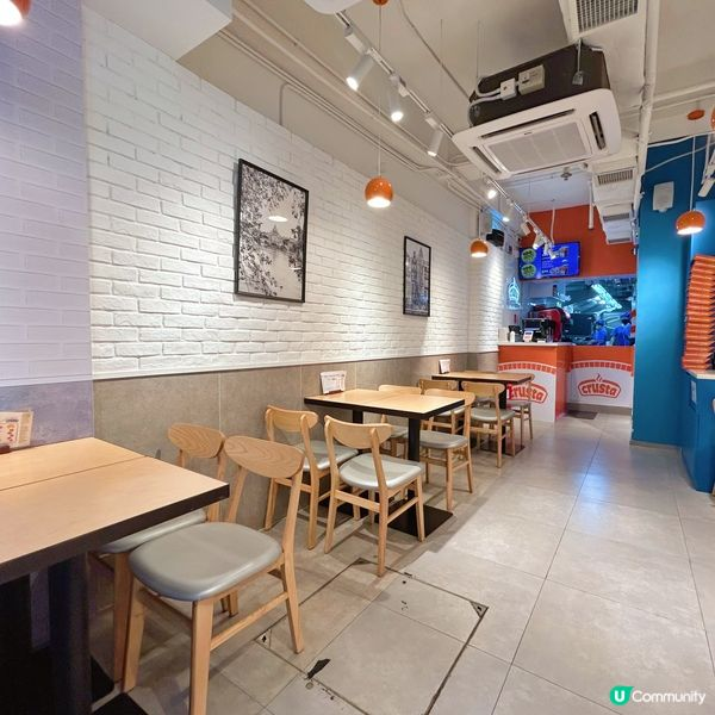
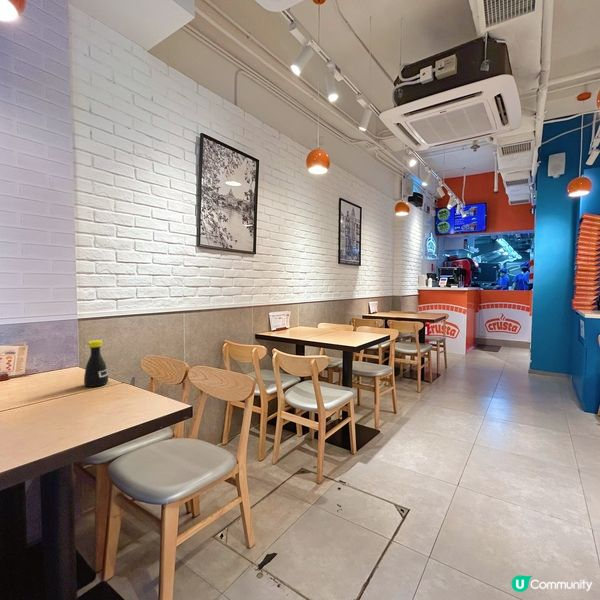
+ bottle [83,339,109,388]
